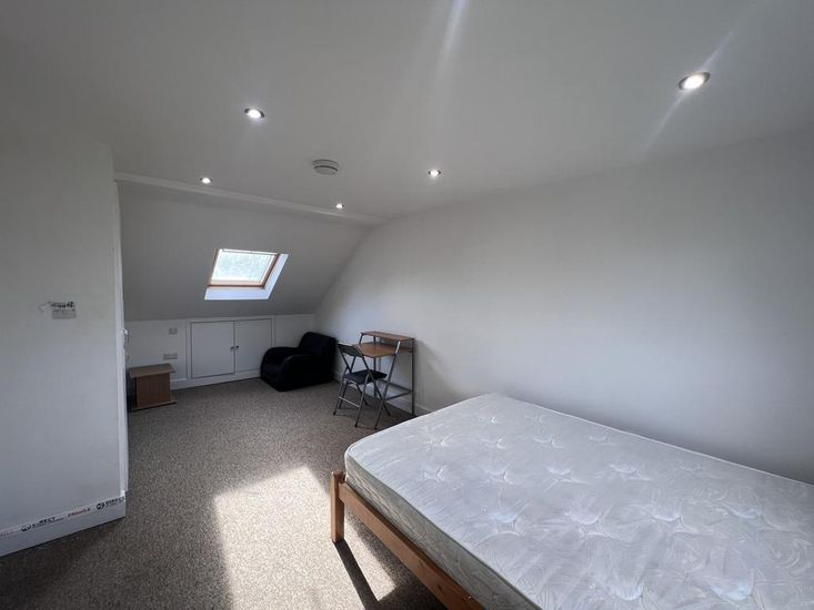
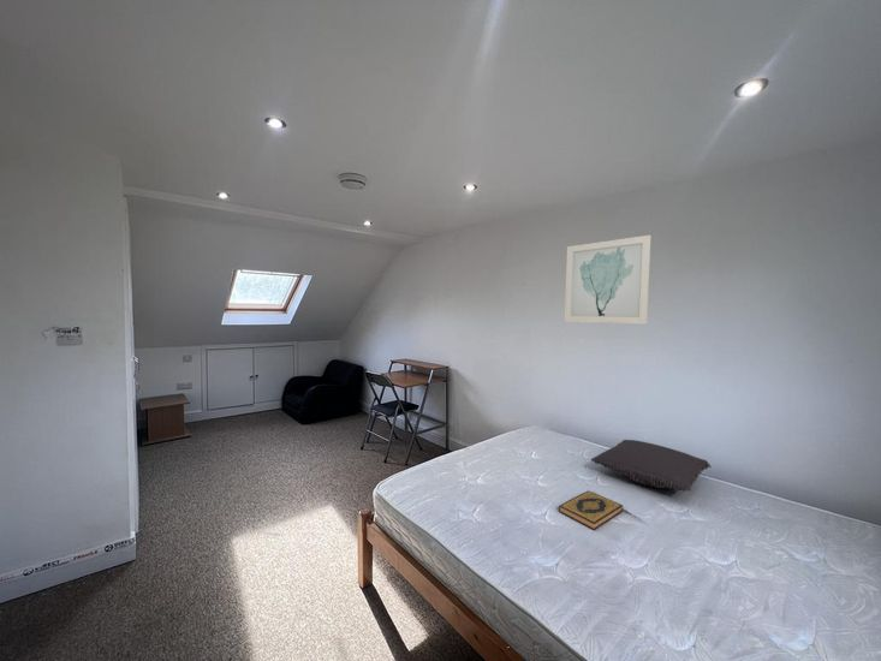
+ wall art [564,234,653,326]
+ hardback book [558,489,624,531]
+ pillow [590,439,713,493]
